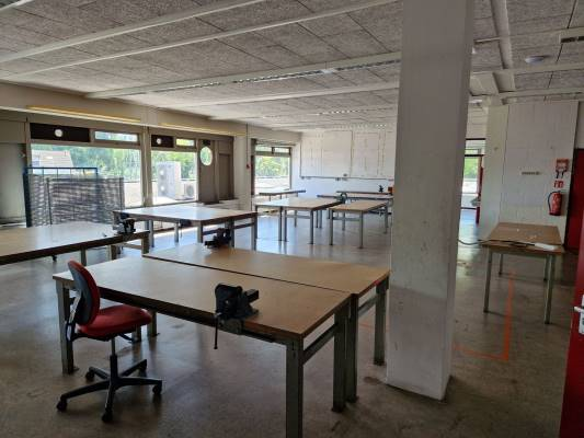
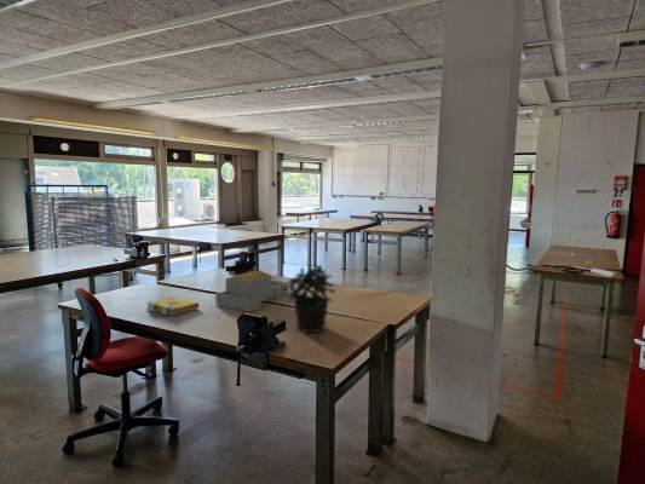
+ architectural model [214,269,289,312]
+ potted plant [280,264,336,334]
+ spell book [145,295,200,317]
